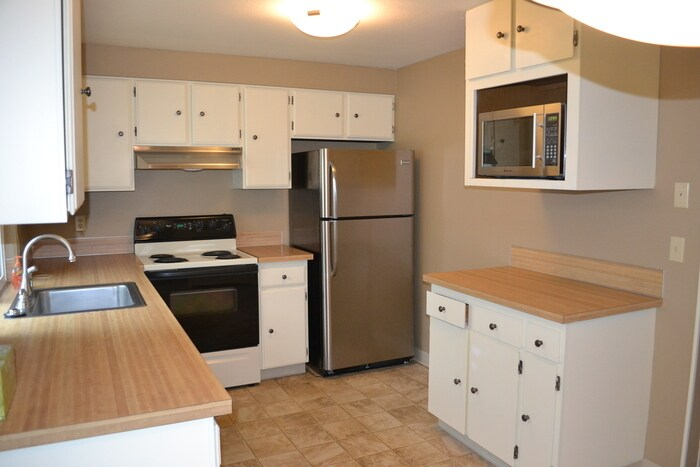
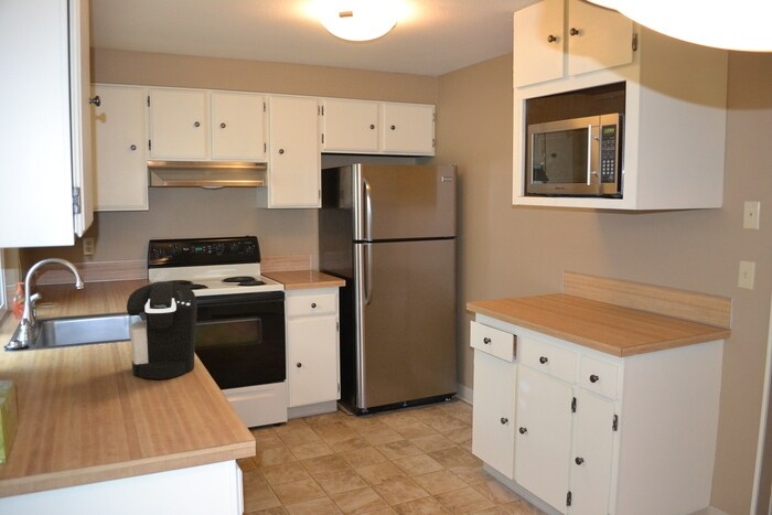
+ coffee maker [126,280,199,380]
